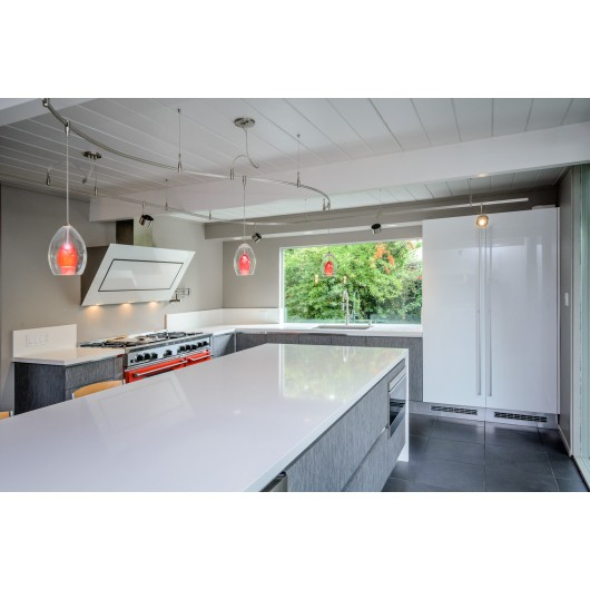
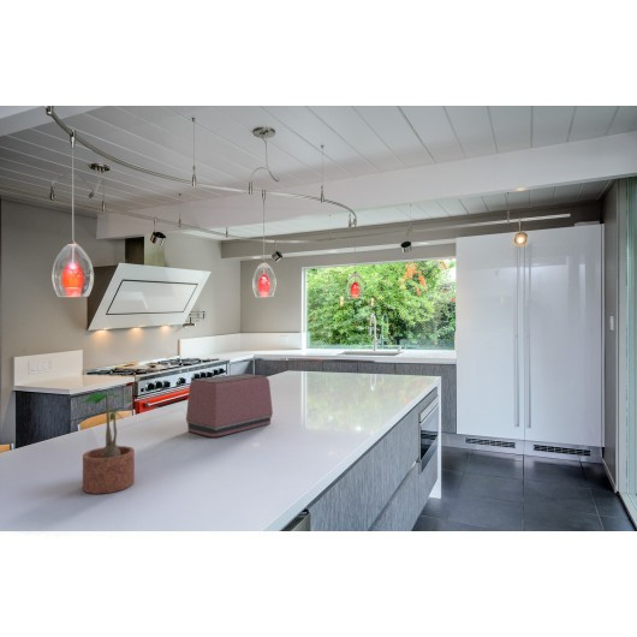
+ potted plant [82,392,136,495]
+ toaster [185,373,274,437]
